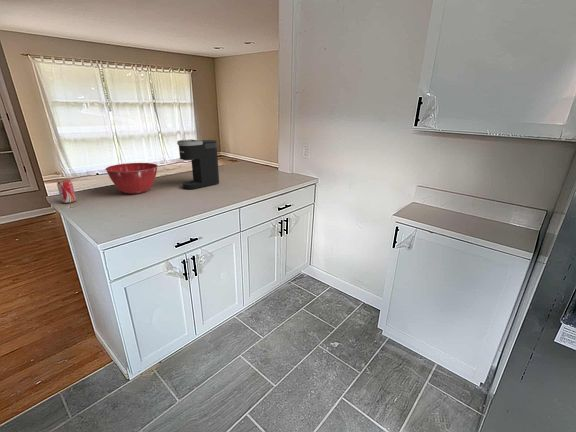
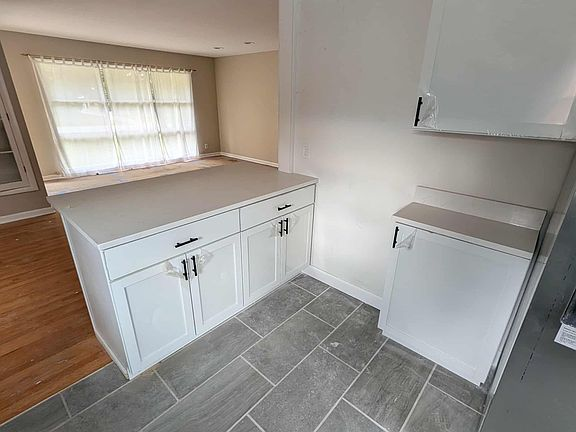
- coffee maker [176,139,220,190]
- mixing bowl [104,162,159,195]
- beverage can [56,178,77,204]
